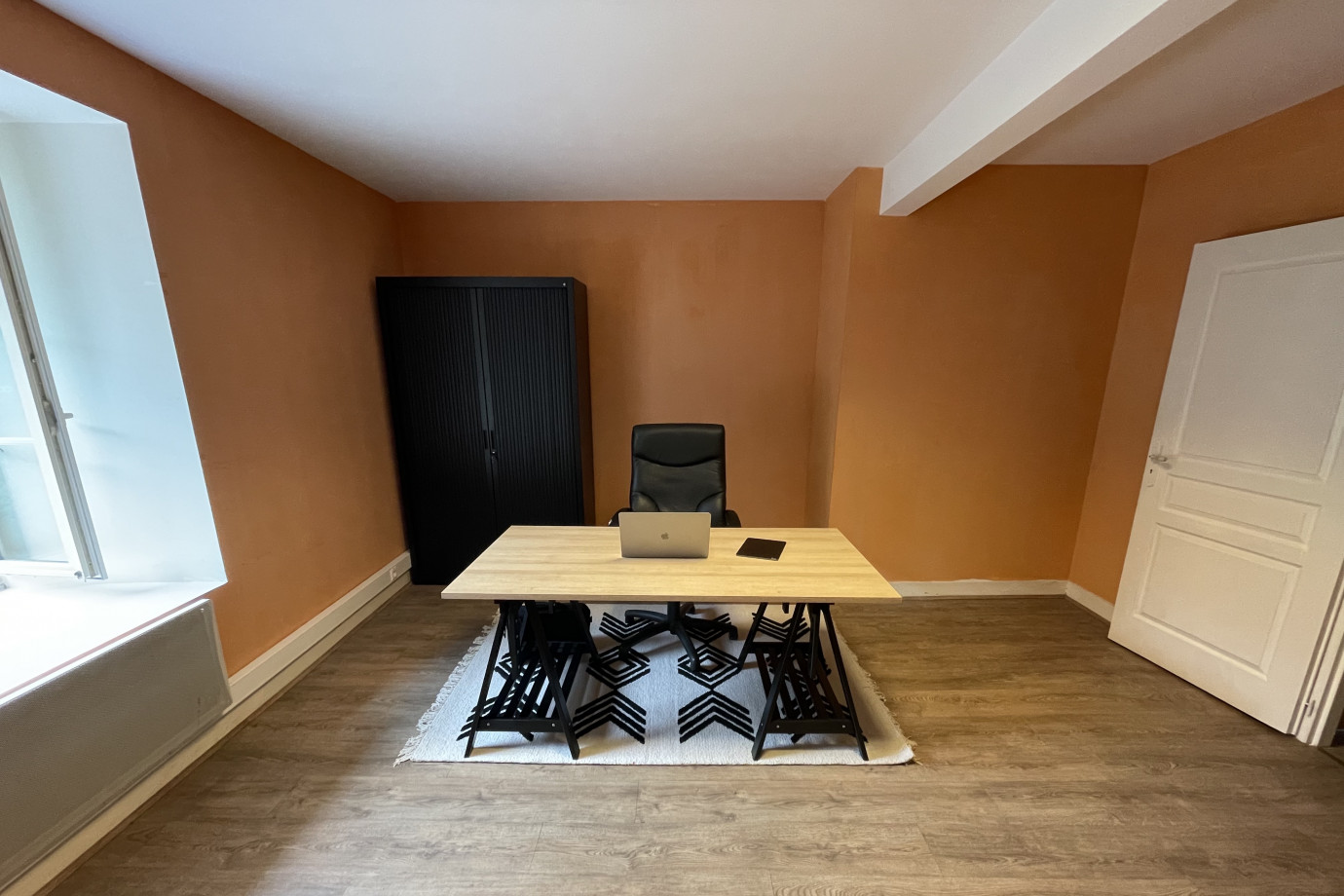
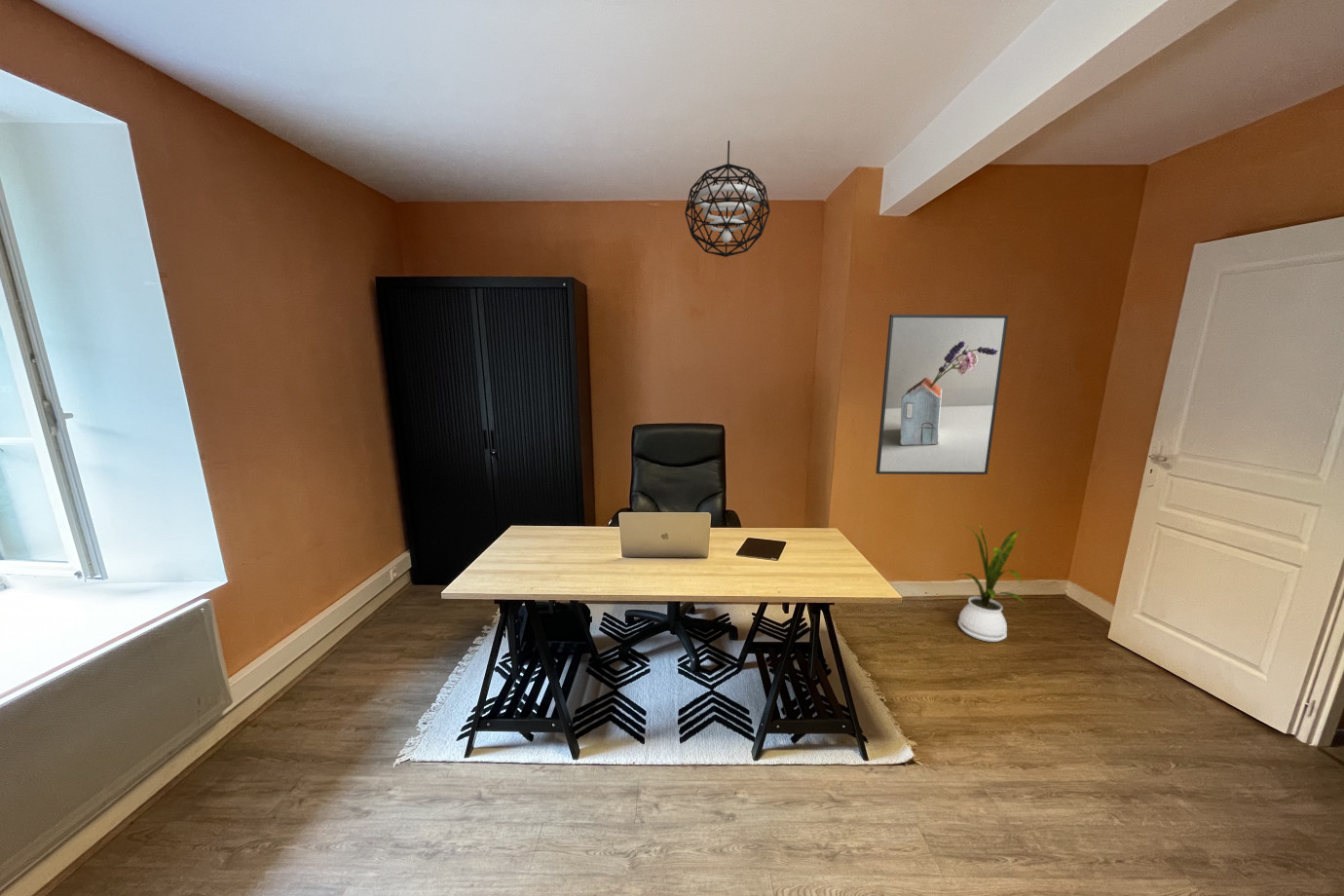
+ house plant [957,522,1032,643]
+ pendant light [684,139,770,258]
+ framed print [875,314,1009,475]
